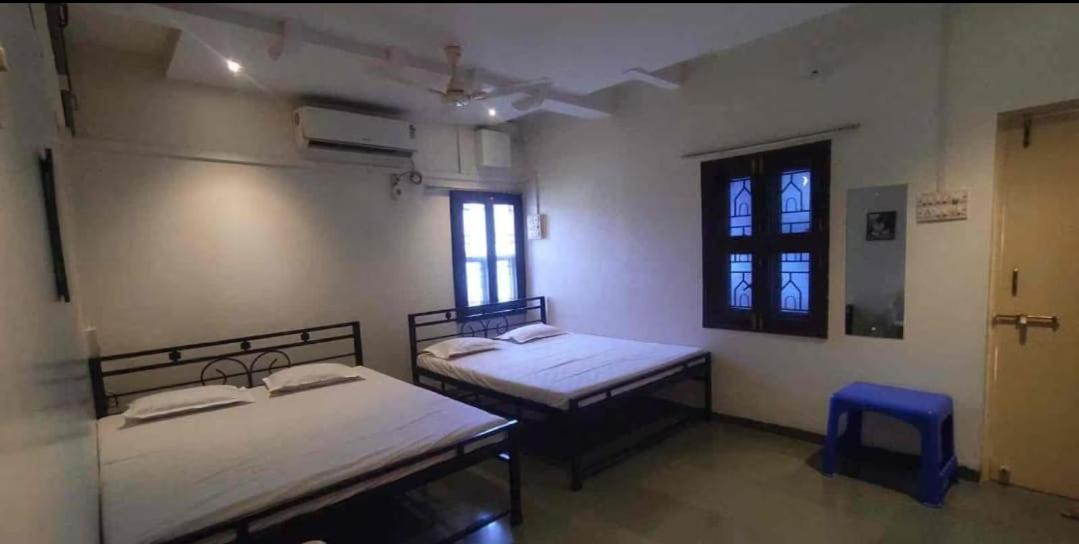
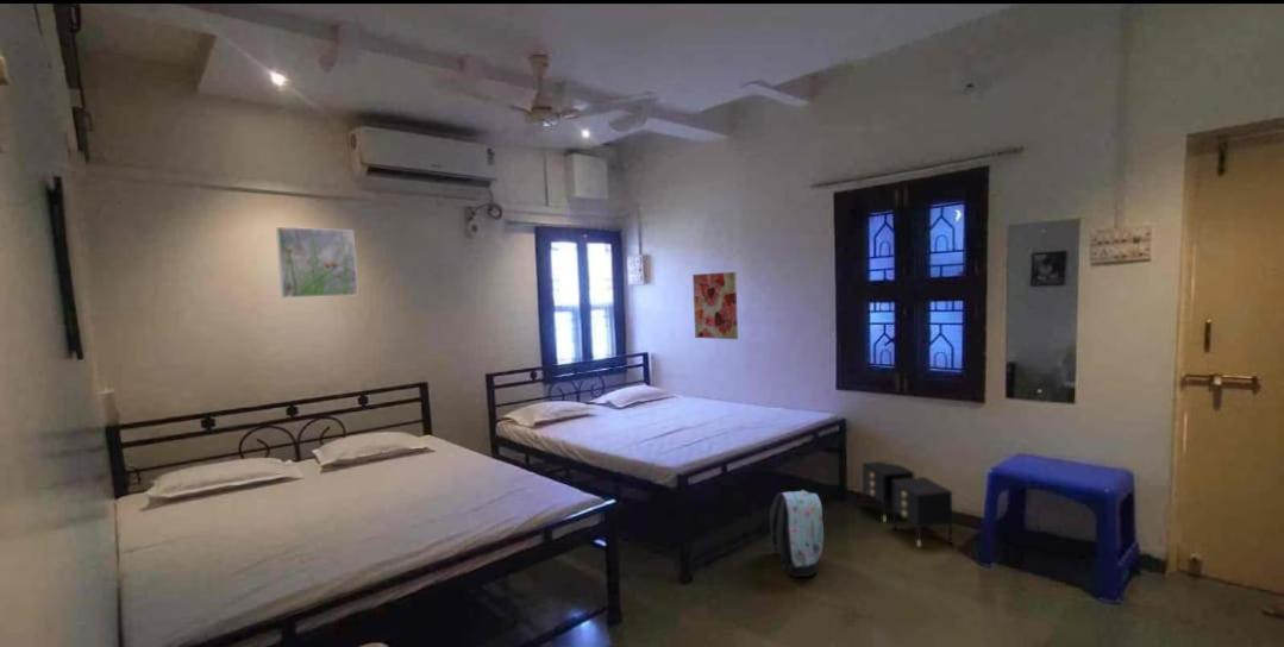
+ nightstand [862,460,953,548]
+ wall art [691,271,739,340]
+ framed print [275,226,359,299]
+ backpack [768,489,825,578]
